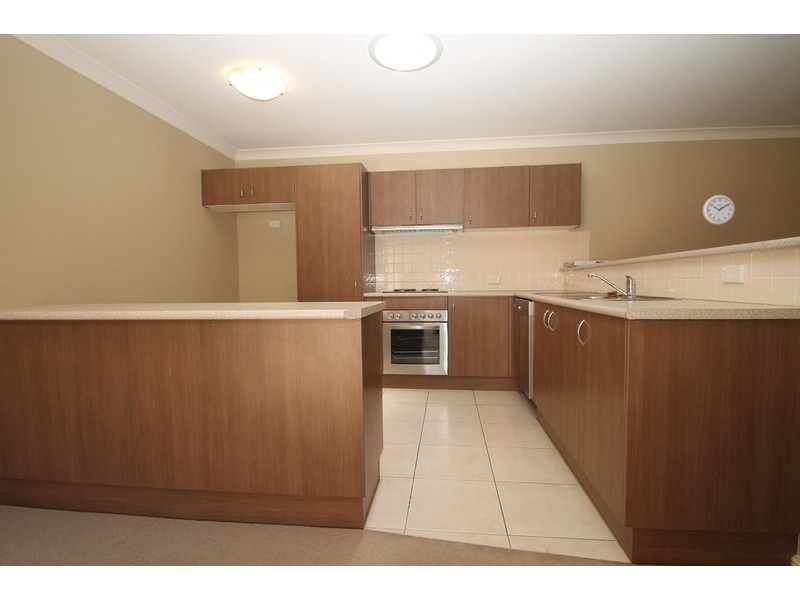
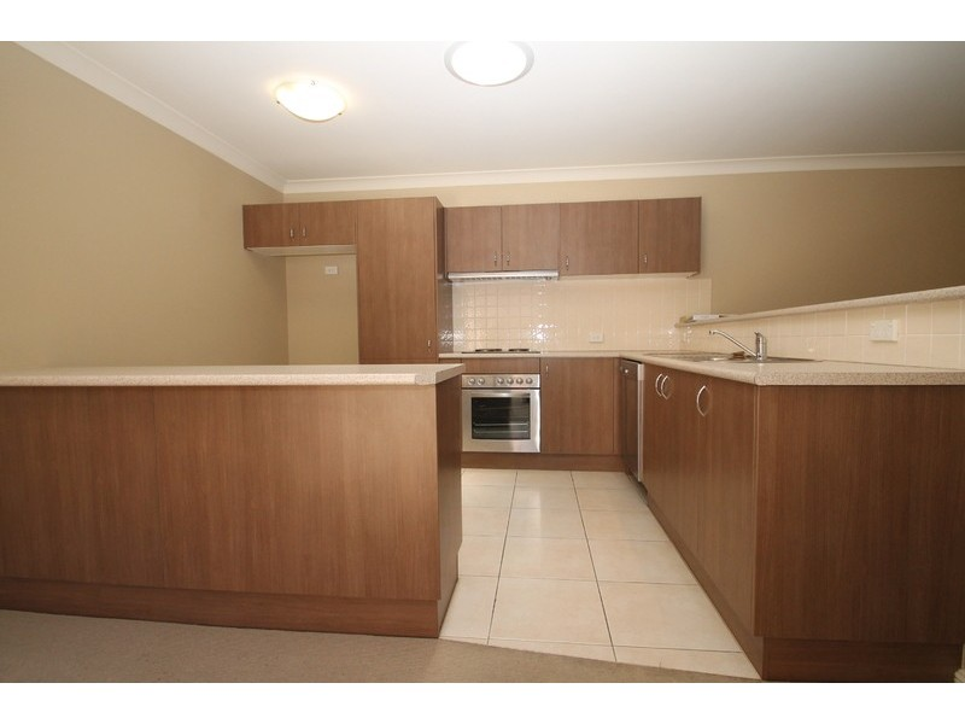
- wall clock [702,194,736,226]
